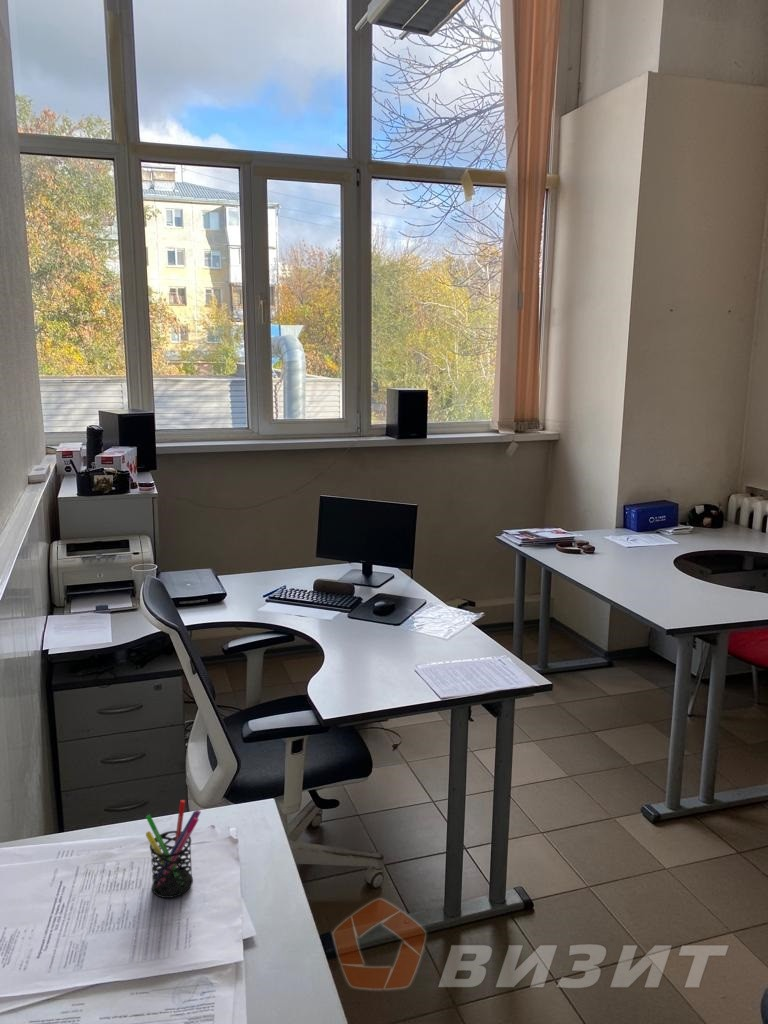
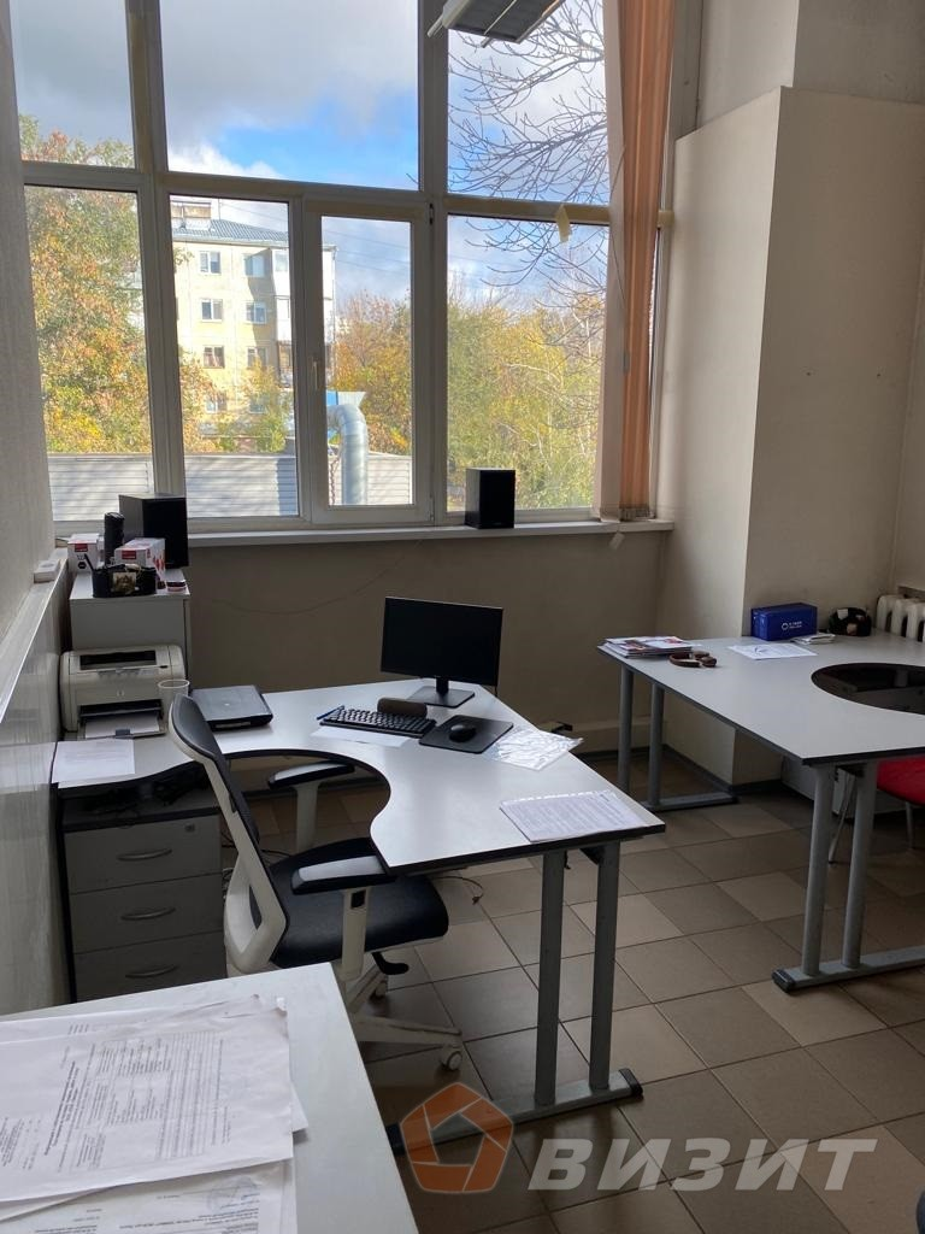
- pen holder [145,799,202,899]
